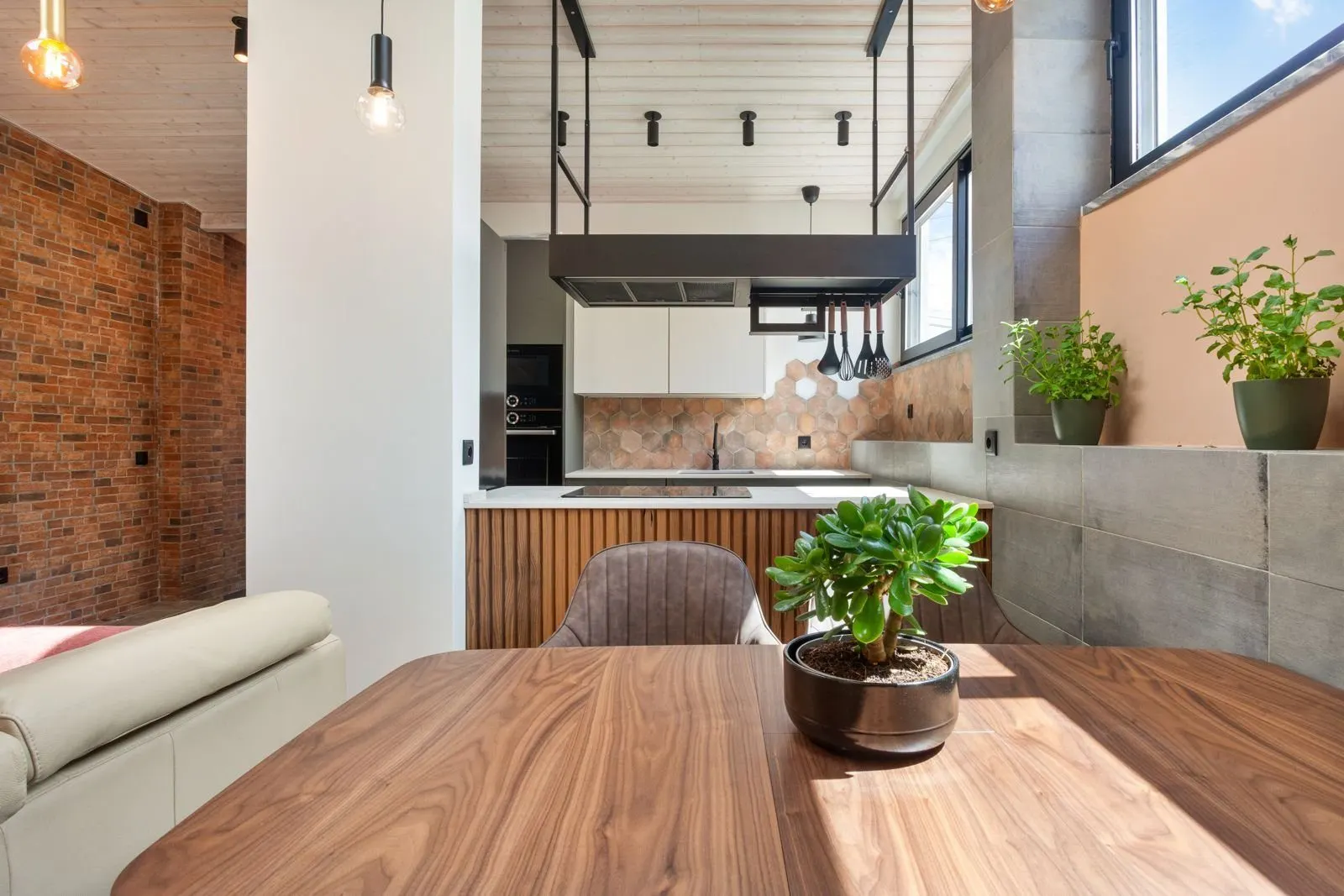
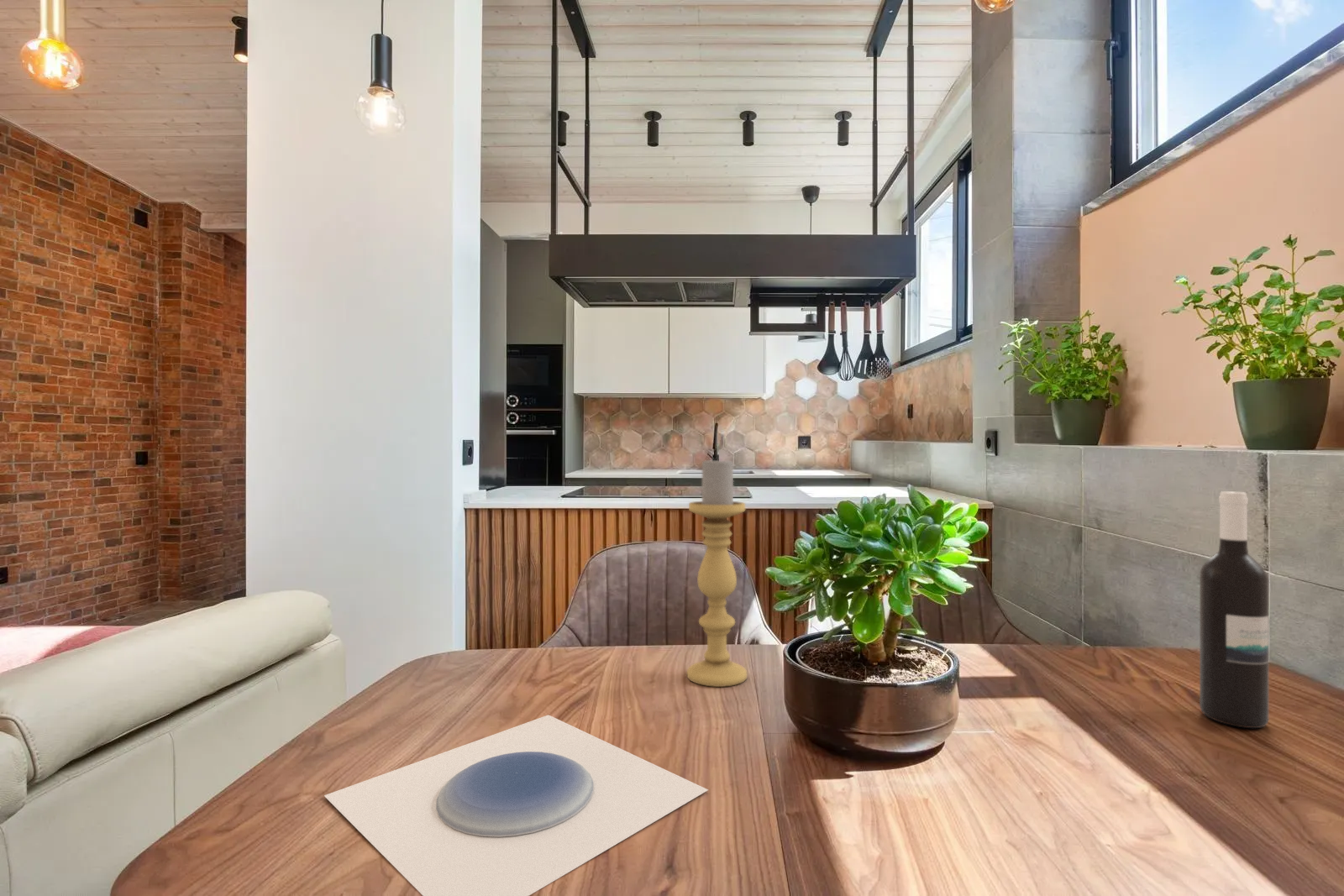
+ wine bottle [1199,490,1270,730]
+ candle holder [686,455,748,688]
+ plate [323,715,709,896]
